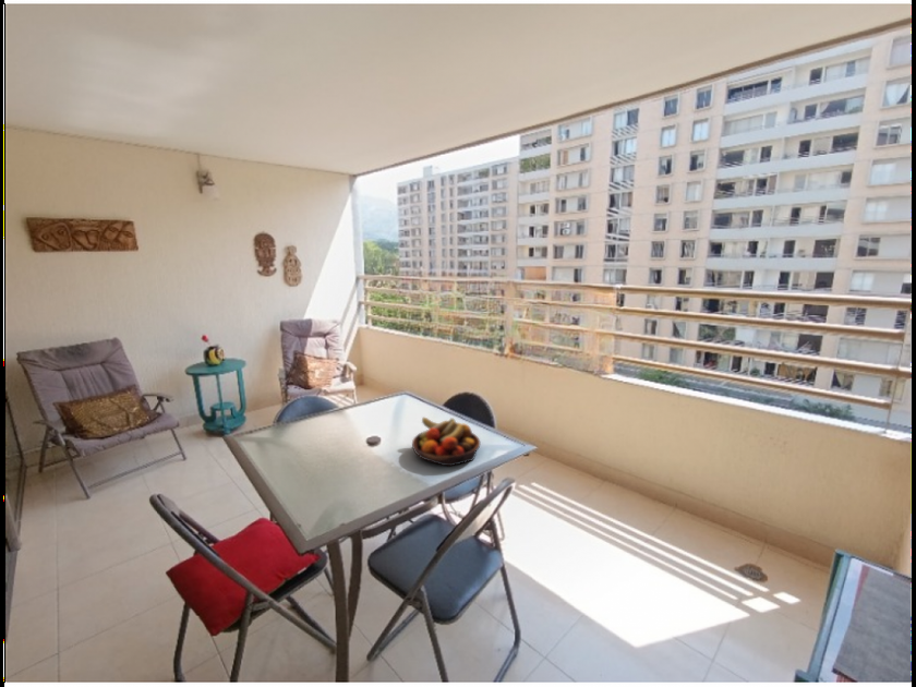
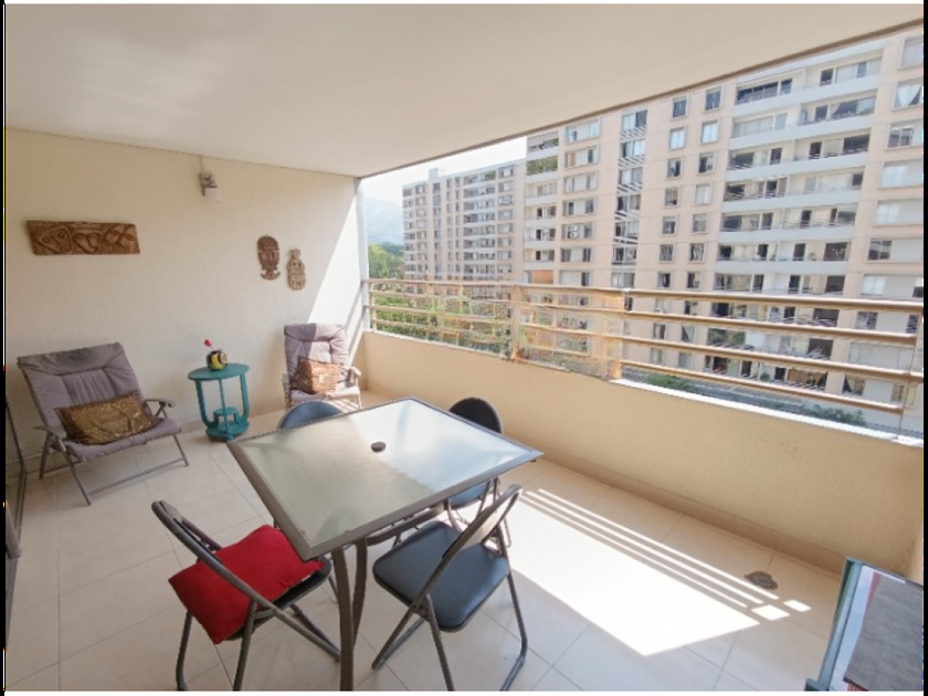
- fruit bowl [411,415,482,468]
